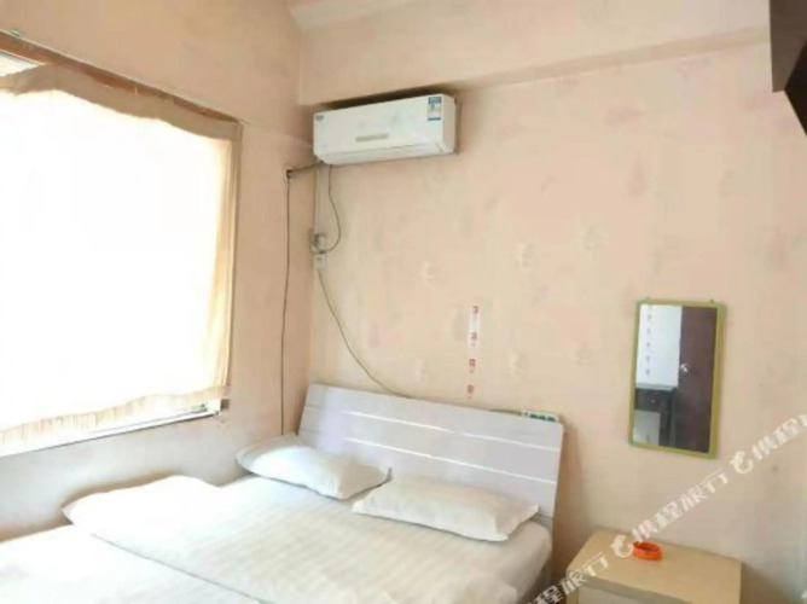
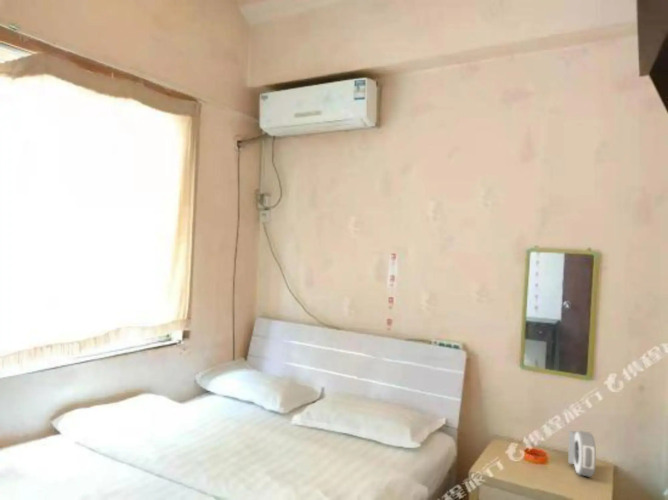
+ alarm clock [567,430,597,478]
